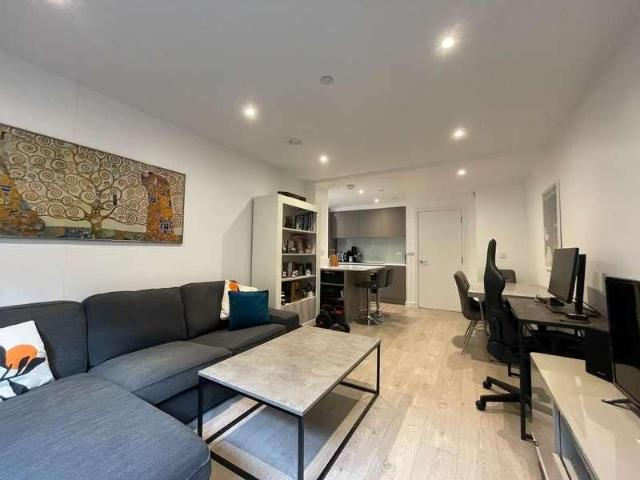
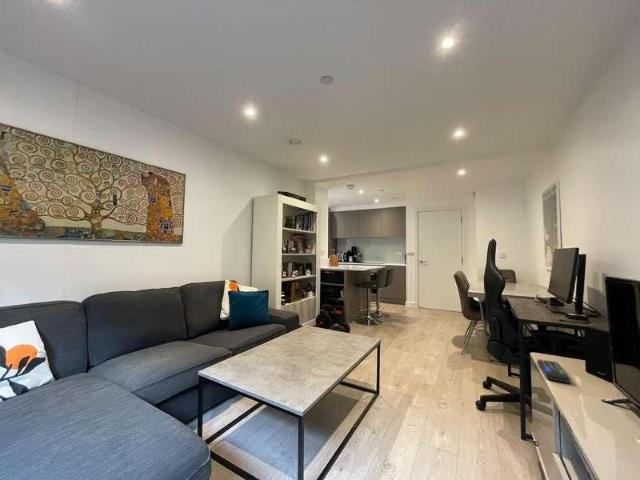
+ remote control [536,358,571,384]
